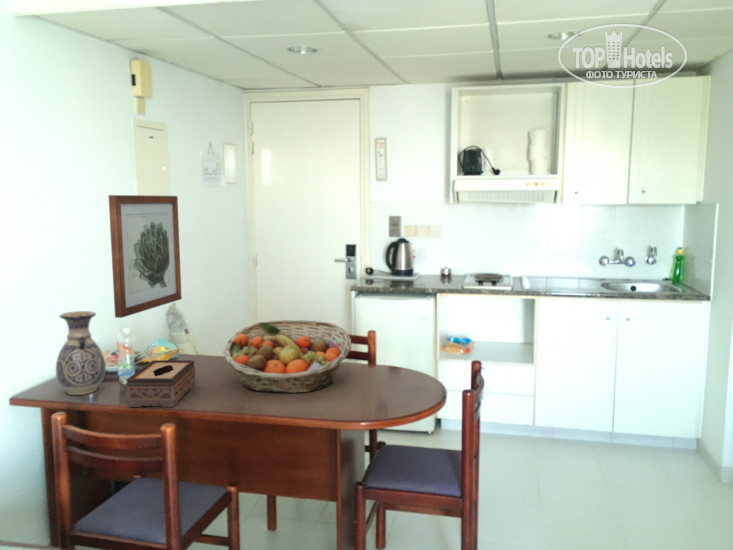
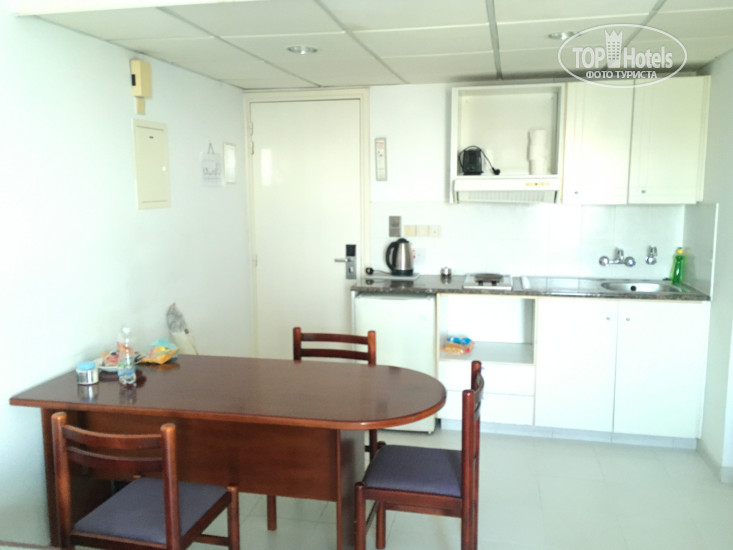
- fruit basket [222,319,352,394]
- tissue box [125,359,196,408]
- wall art [108,194,183,319]
- vase [55,310,107,396]
